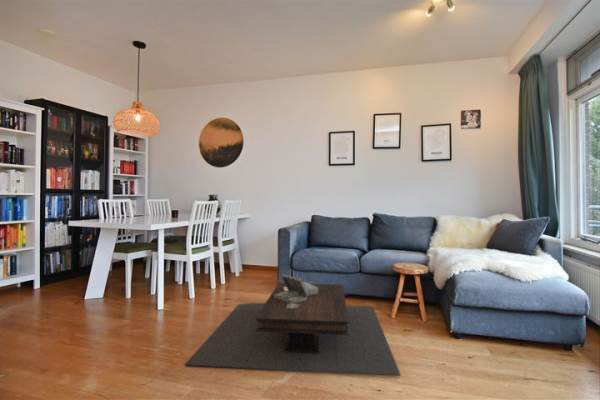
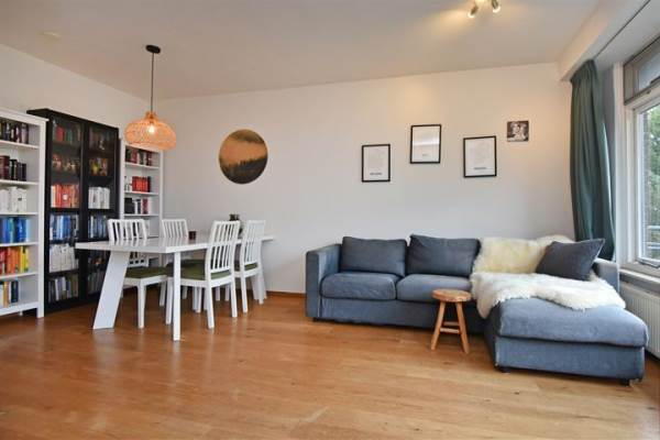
- coffee table [184,274,402,377]
